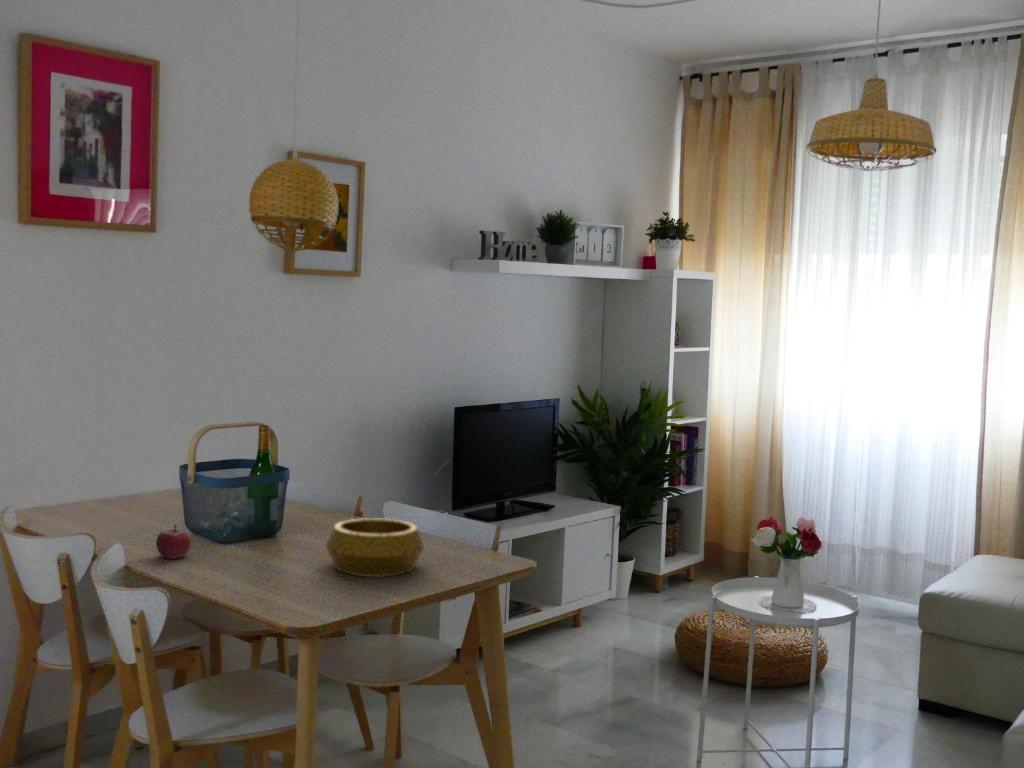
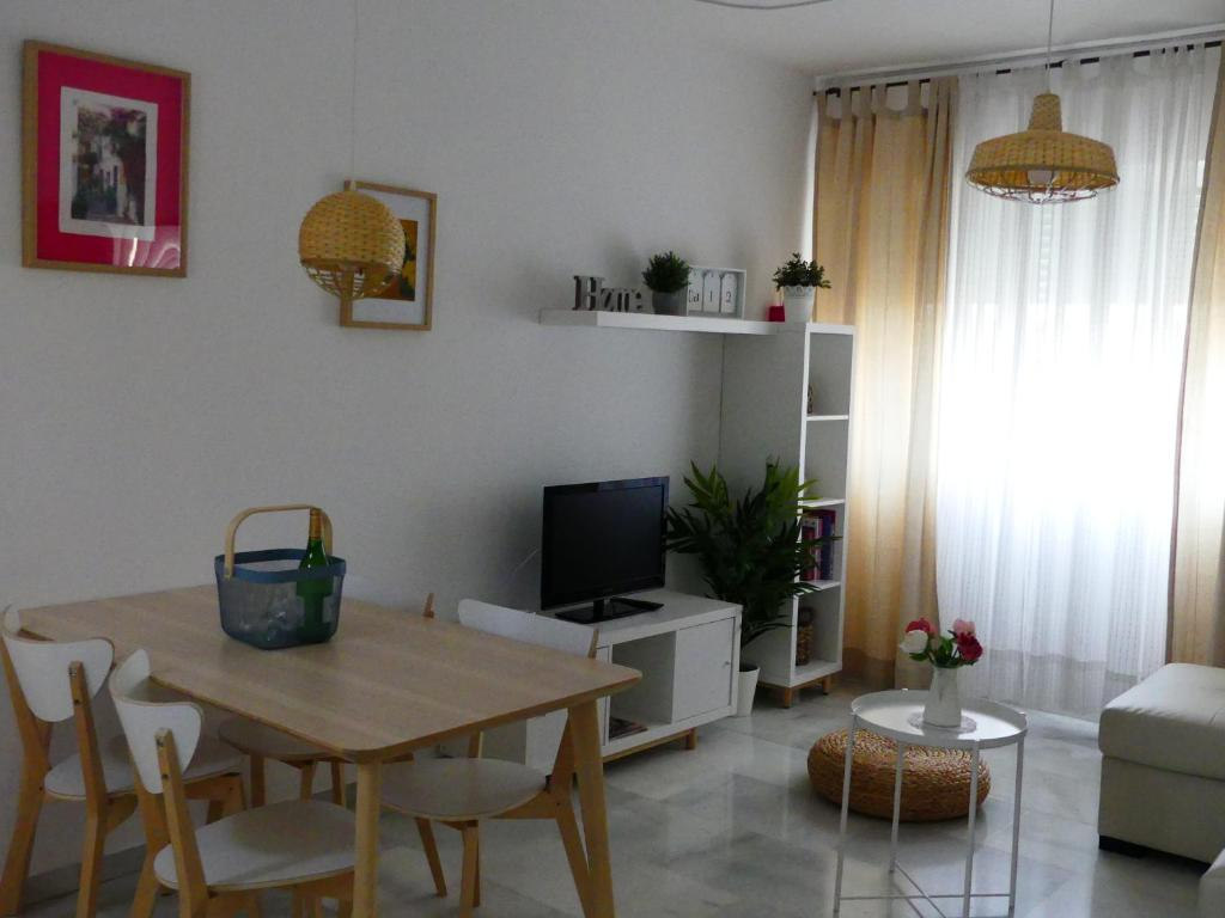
- fruit [155,523,192,560]
- decorative bowl [325,517,425,577]
